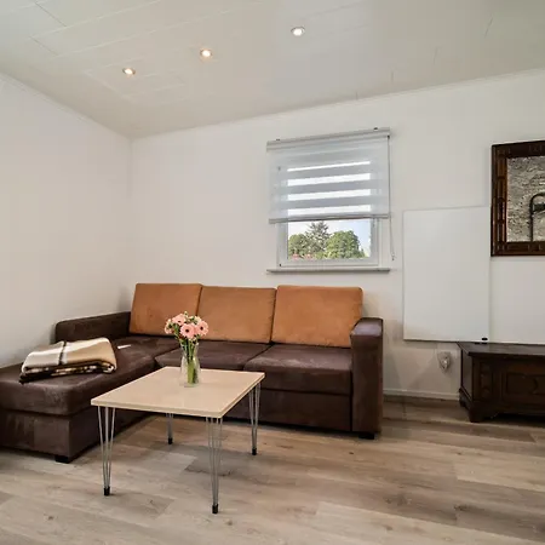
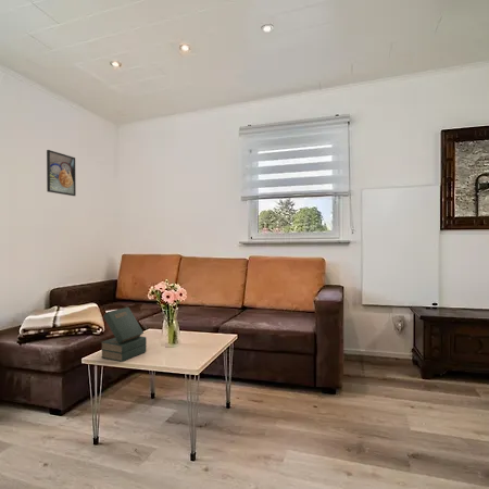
+ book [100,306,148,363]
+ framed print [46,149,77,197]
